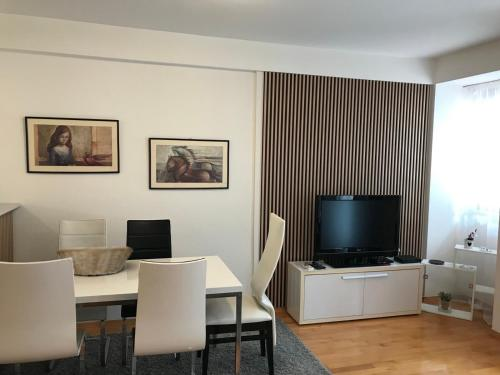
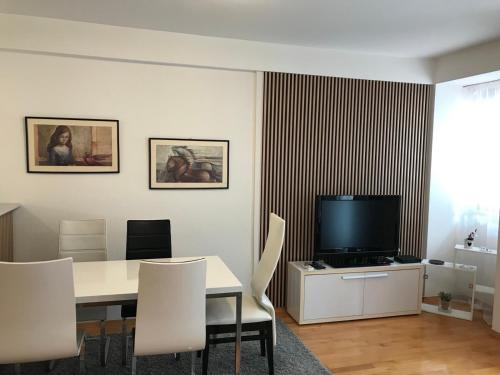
- fruit basket [55,243,134,277]
